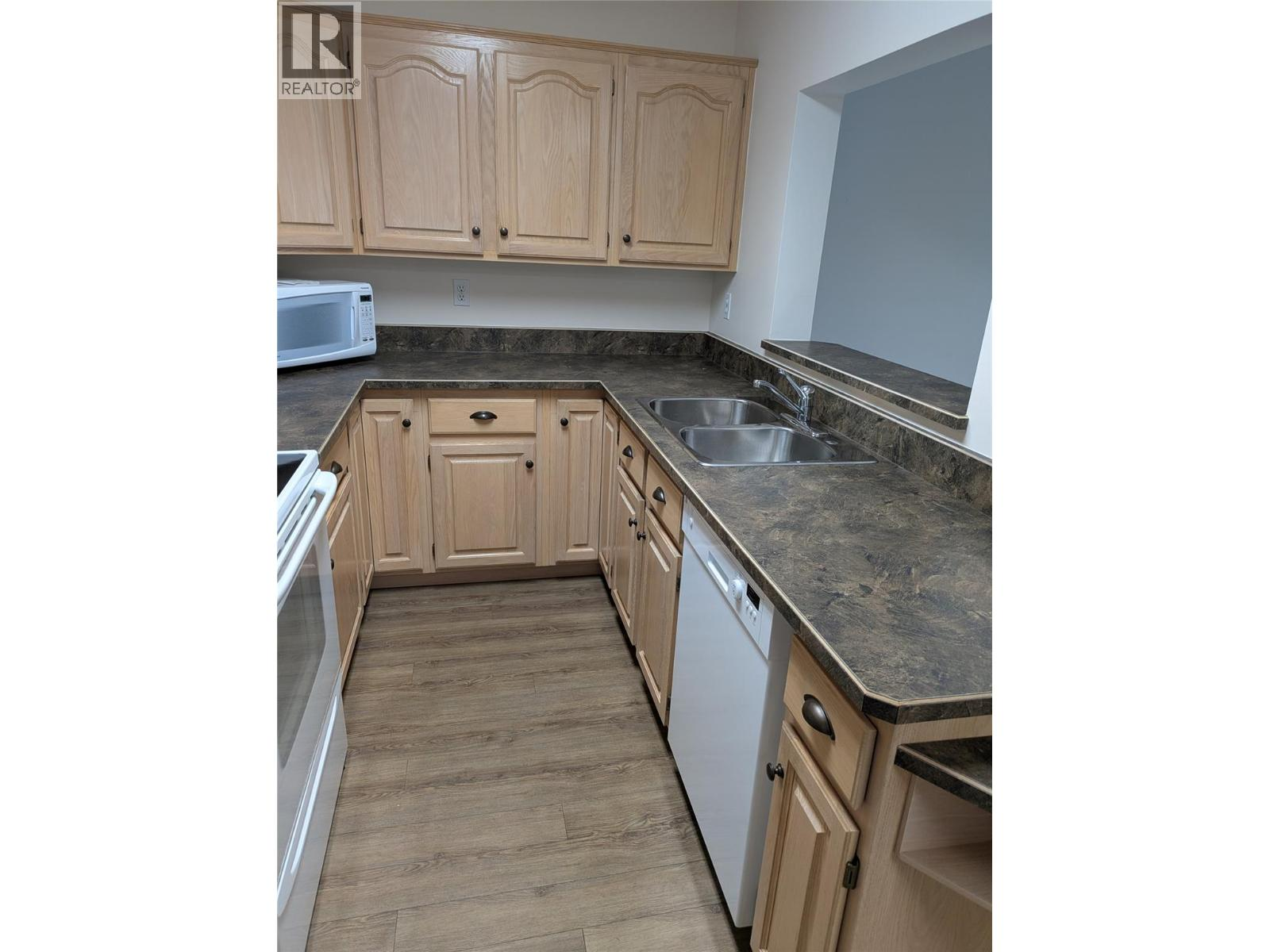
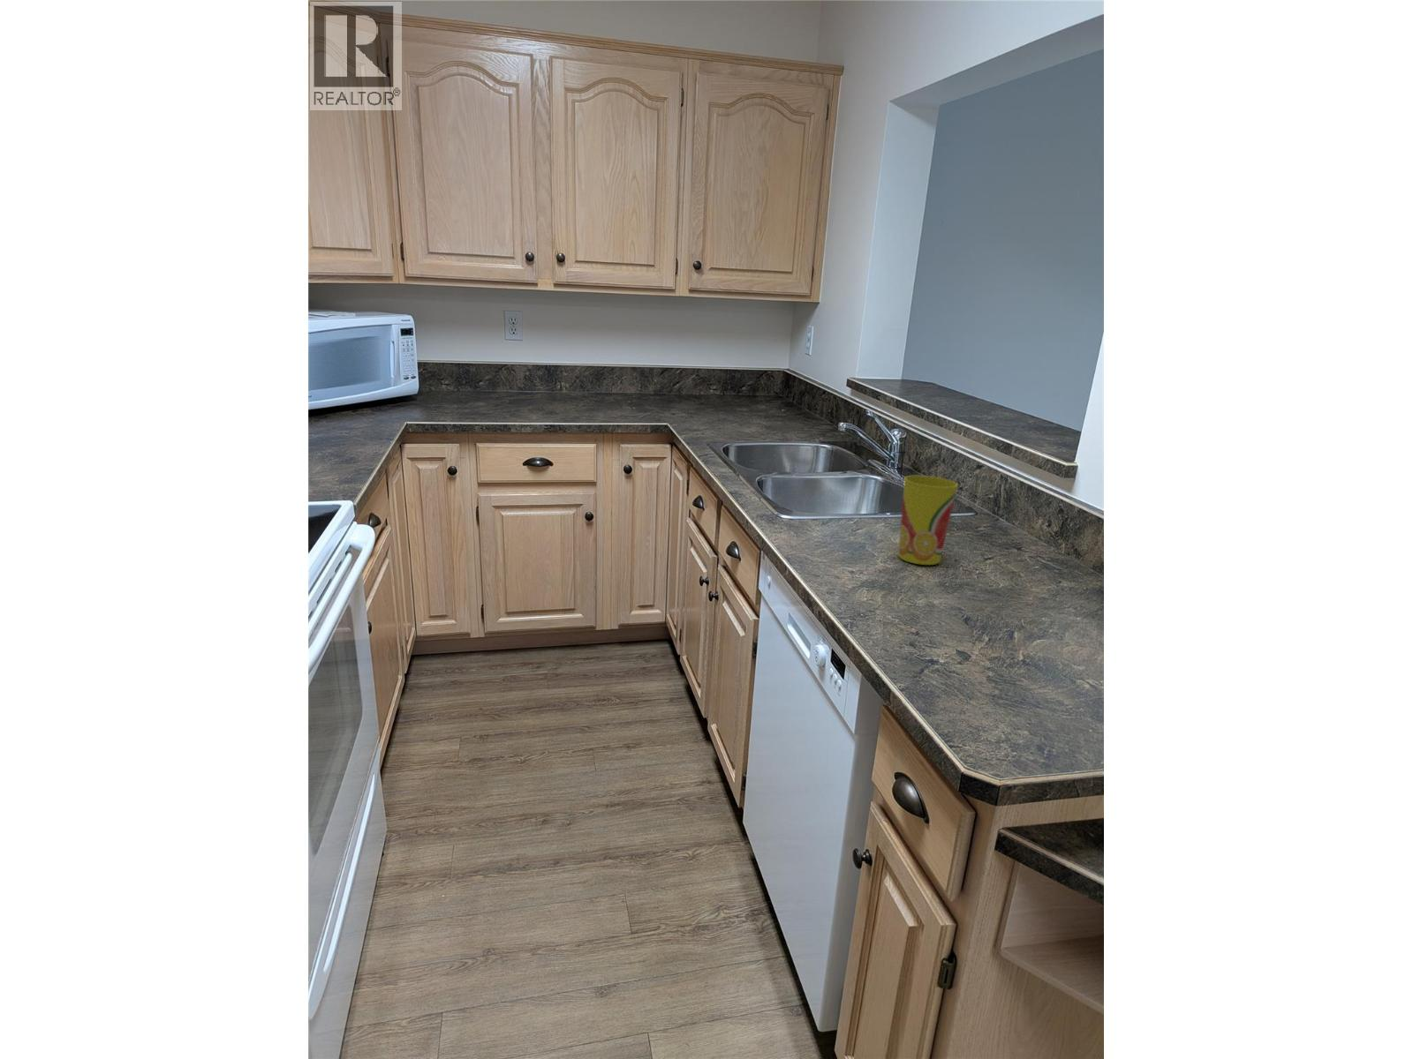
+ cup [897,475,959,566]
